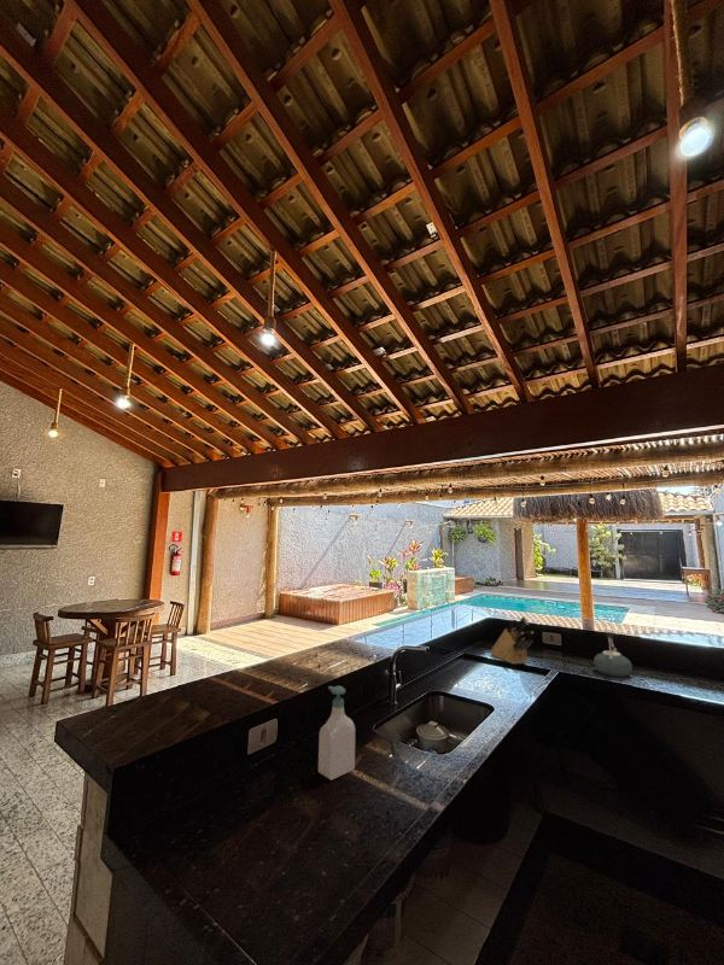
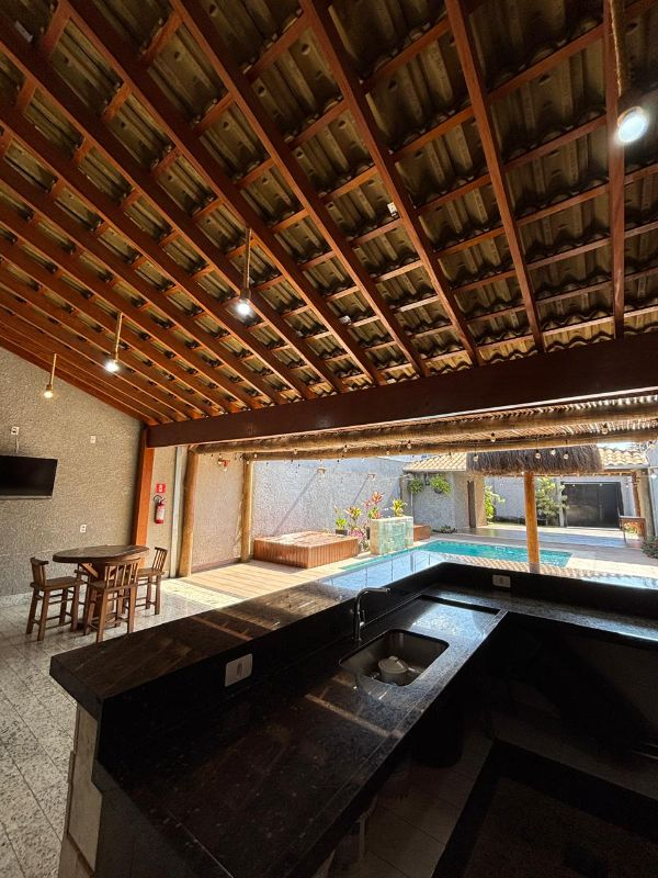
- soap bottle [317,685,356,782]
- kettle [592,631,634,678]
- knife block [490,615,535,666]
